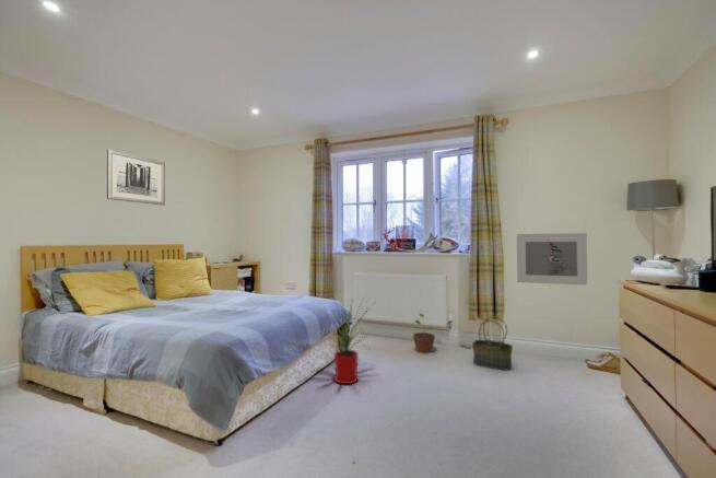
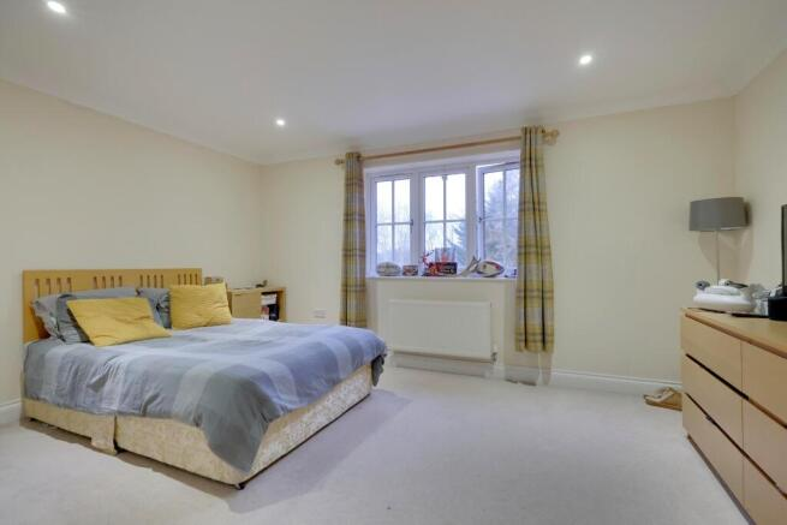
- potted plant [412,312,436,354]
- basket [471,315,514,372]
- wall art [106,149,166,207]
- house plant [318,291,377,385]
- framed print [516,232,588,285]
